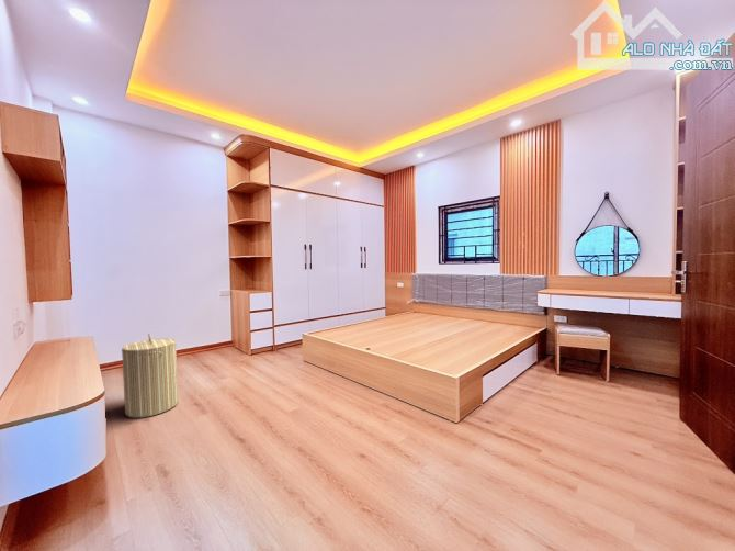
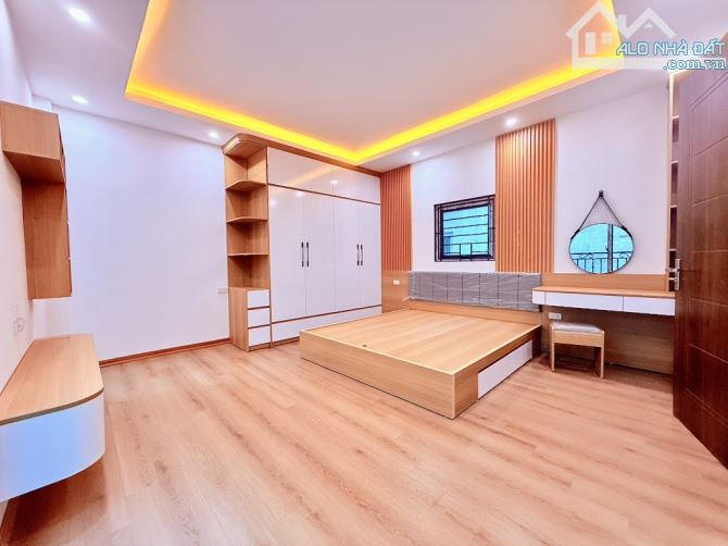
- laundry hamper [121,333,180,419]
